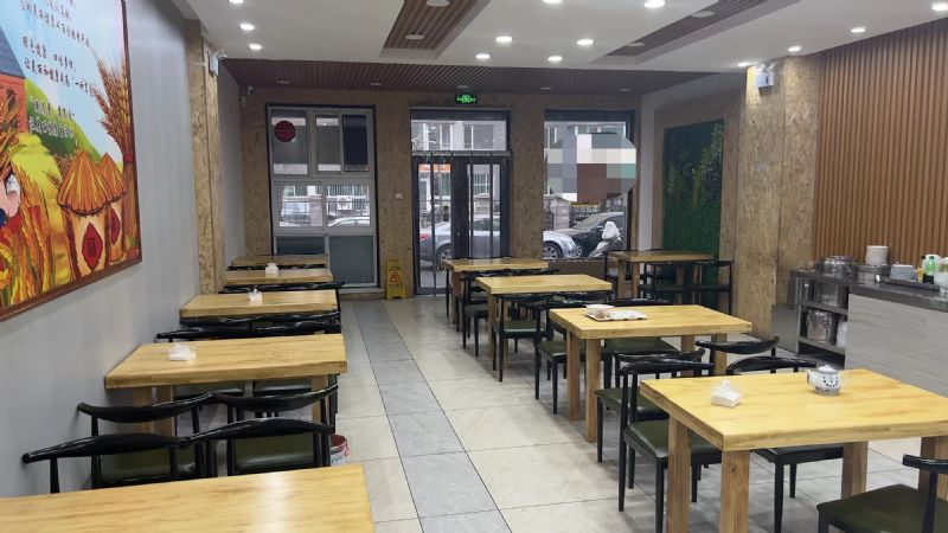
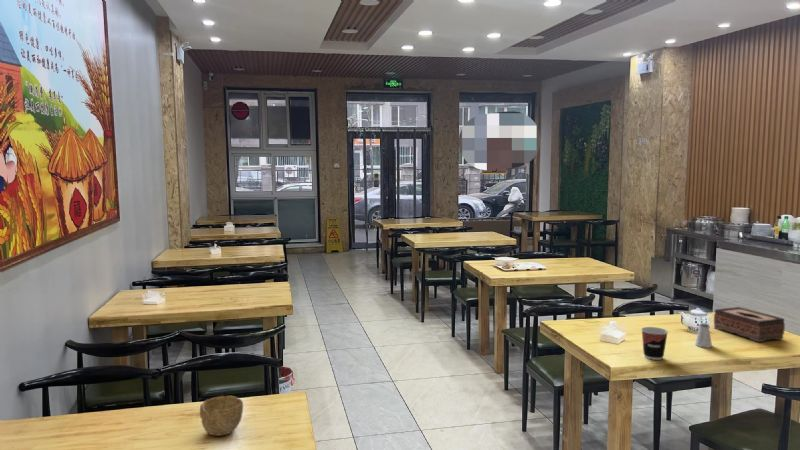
+ saltshaker [694,322,713,349]
+ cup [640,326,669,361]
+ tissue box [713,306,786,343]
+ bowl [199,395,244,437]
